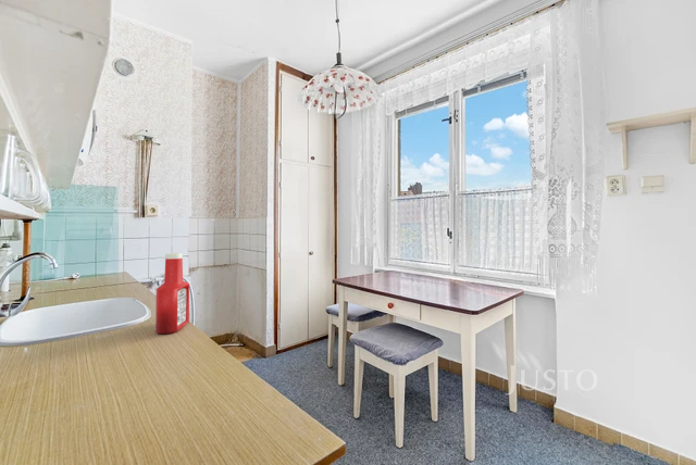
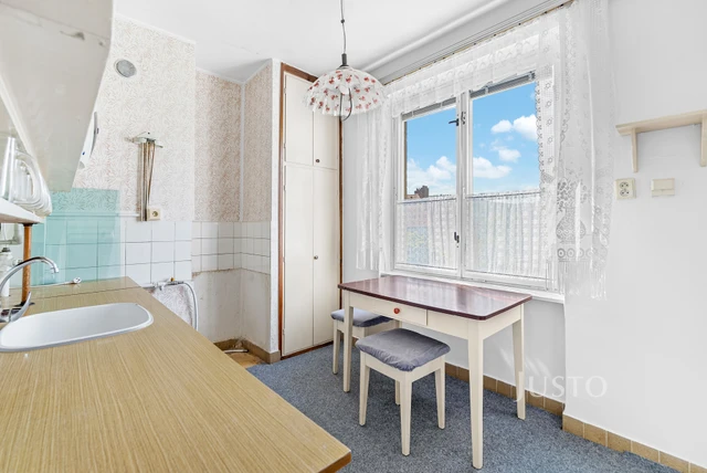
- soap bottle [154,252,190,335]
